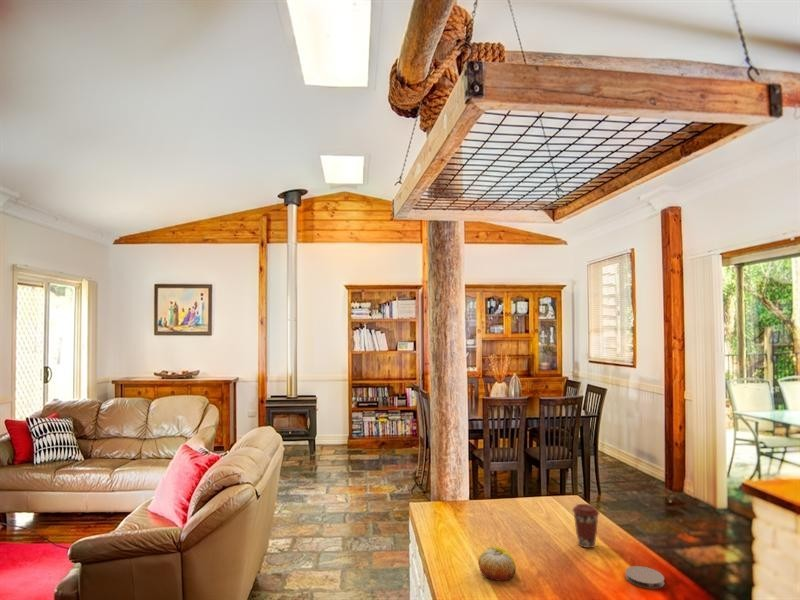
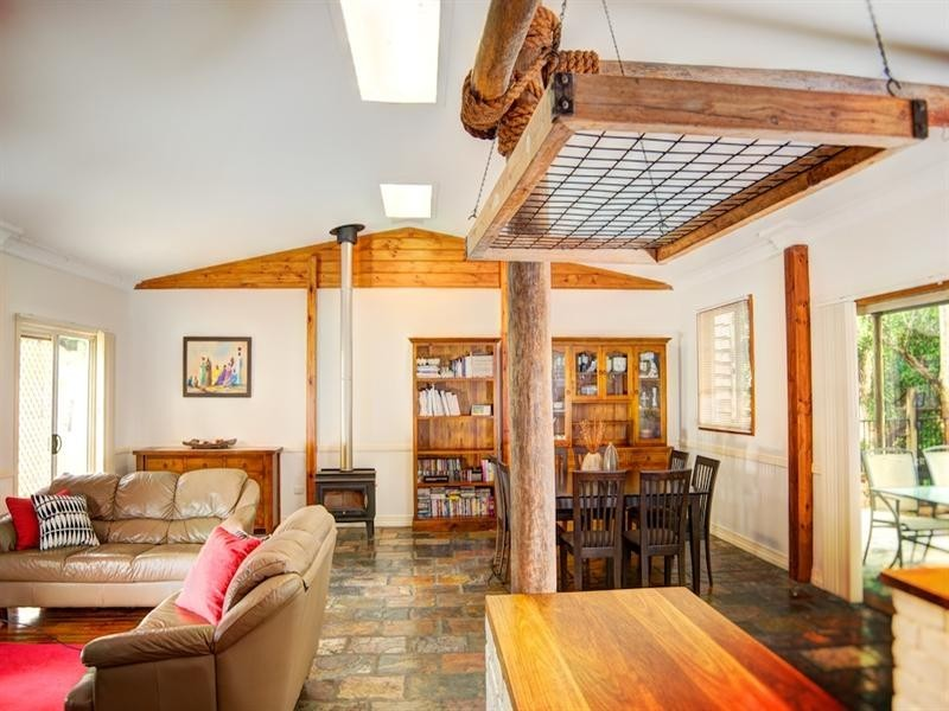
- fruit [477,546,517,582]
- coaster [624,565,665,590]
- coffee cup [571,503,600,549]
